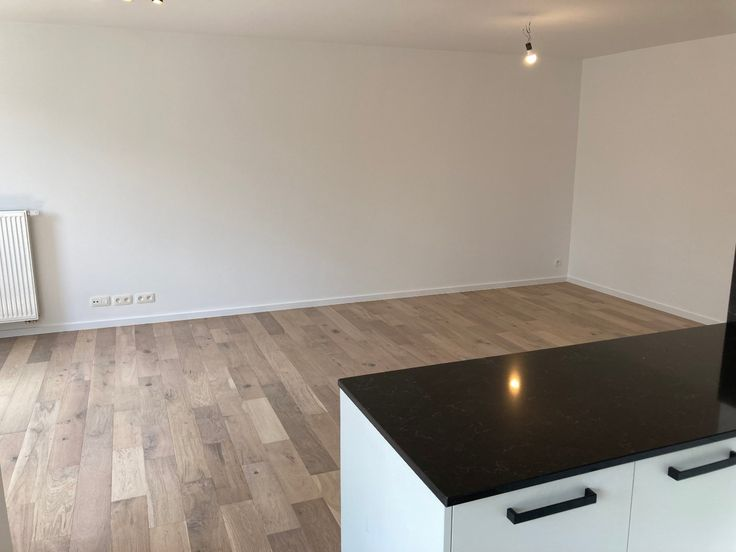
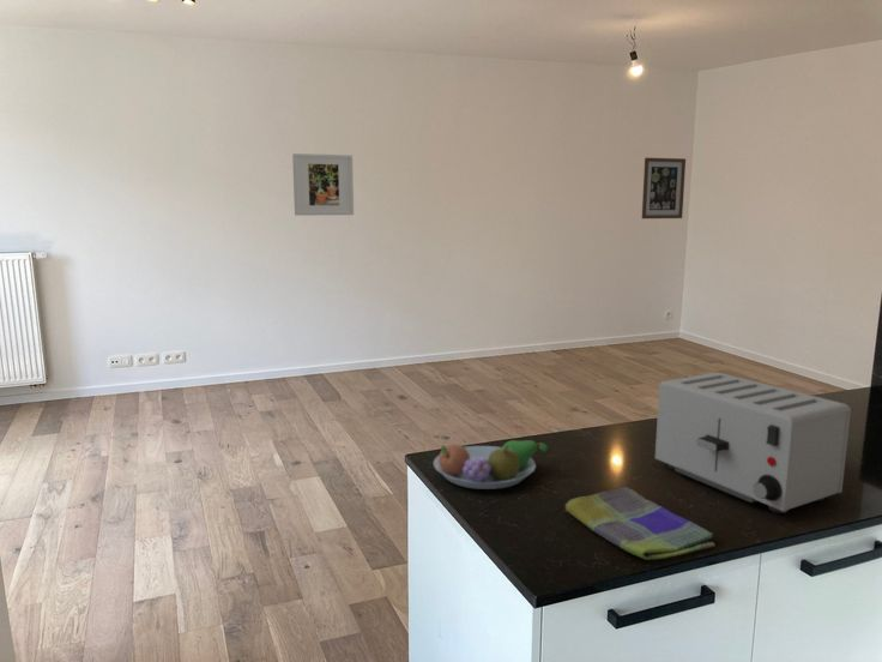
+ wall art [641,157,687,219]
+ toaster [654,371,852,514]
+ fruit bowl [433,439,549,491]
+ dish towel [564,486,717,561]
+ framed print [291,152,355,217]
